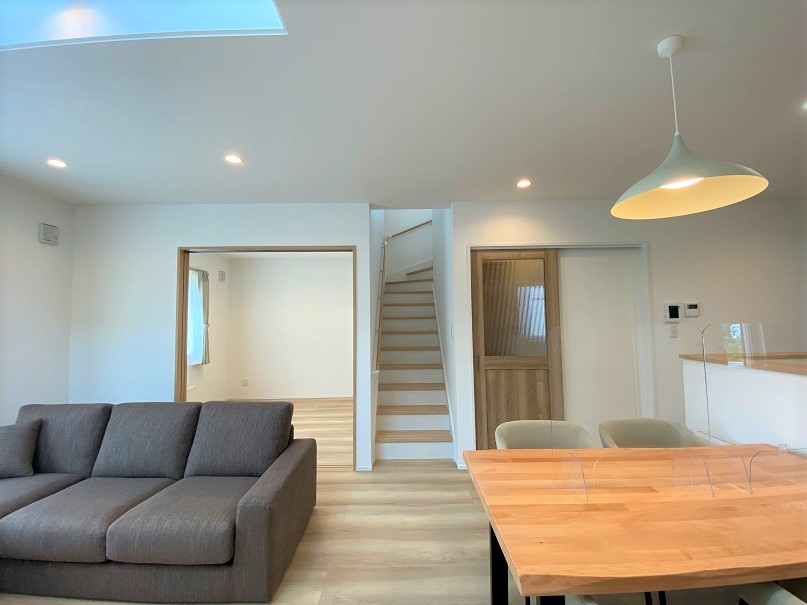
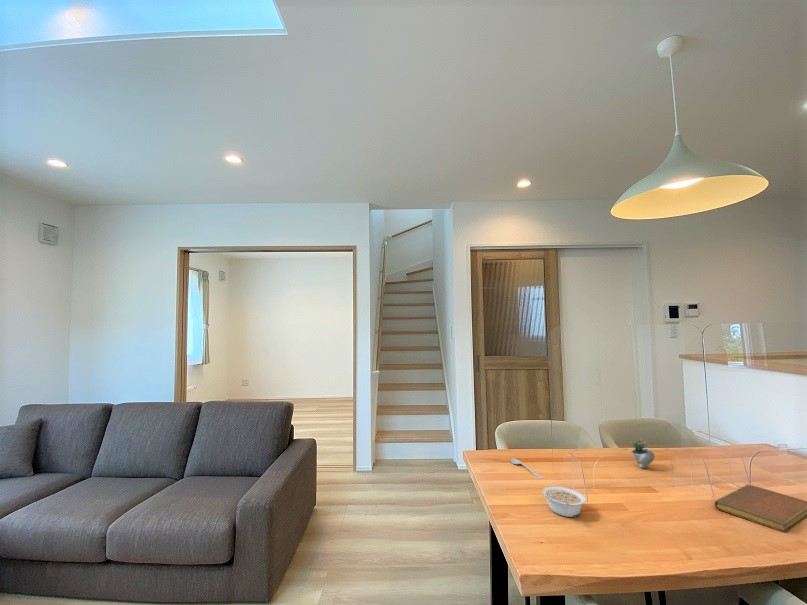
+ legume [541,485,586,518]
+ notebook [713,484,807,533]
+ succulent plant [629,437,658,469]
+ spoon [510,457,544,479]
